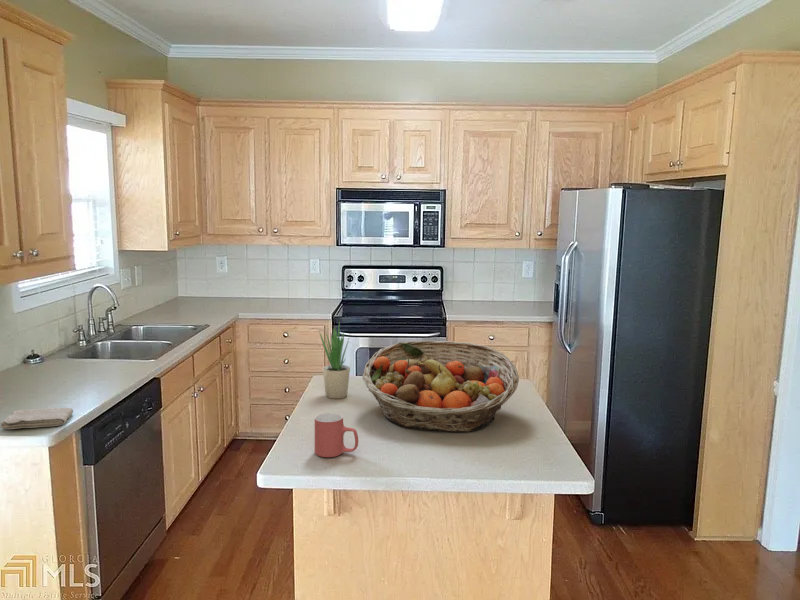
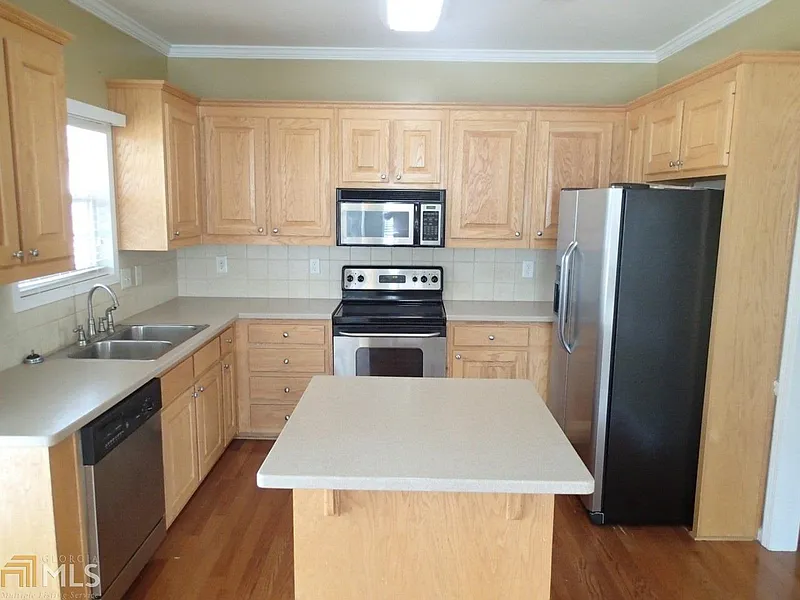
- mug [314,412,359,458]
- fruit basket [361,340,520,433]
- potted plant [318,317,351,399]
- washcloth [0,407,74,430]
